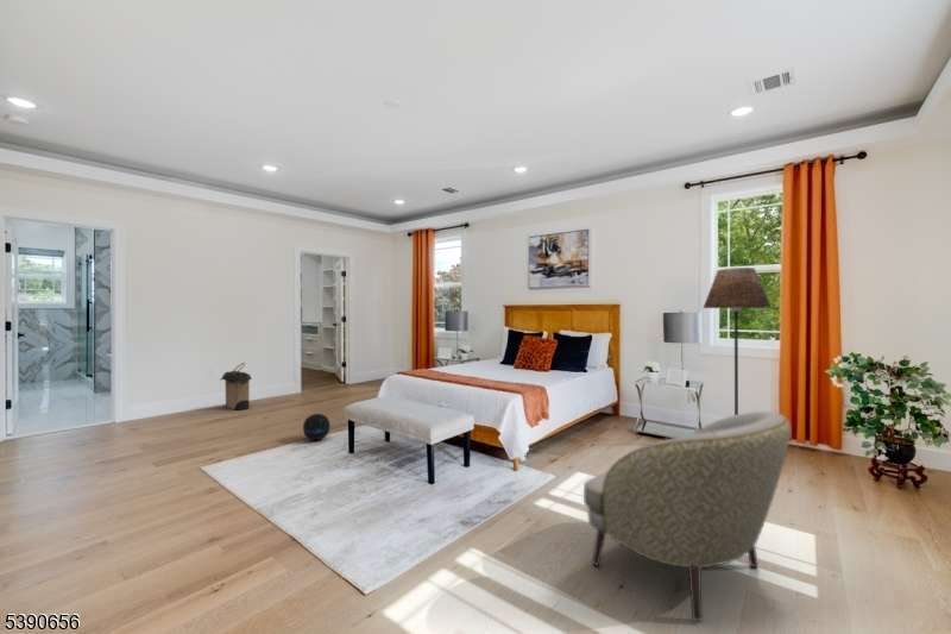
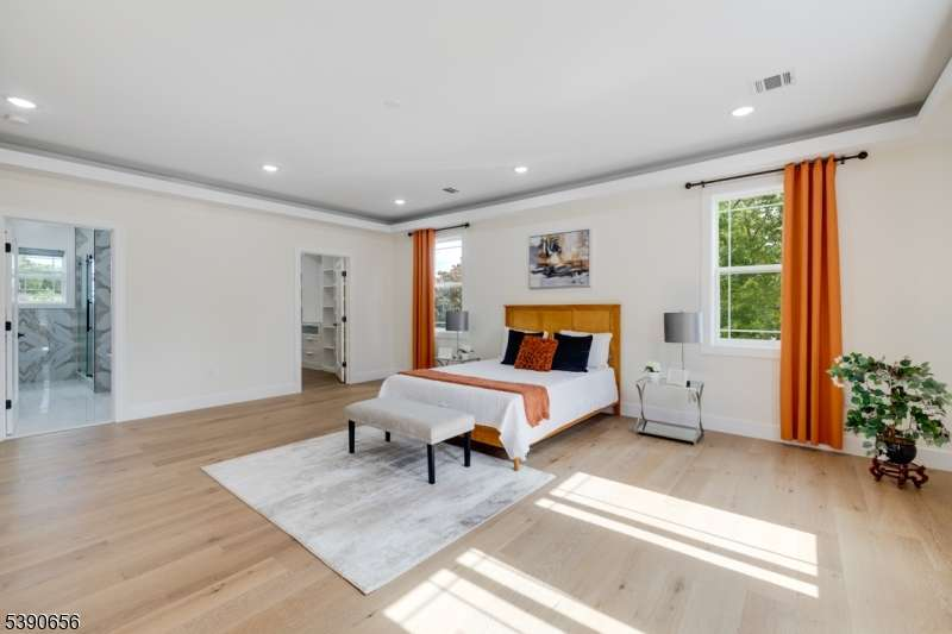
- ball [302,413,332,441]
- armchair [582,410,792,622]
- floor lamp [701,266,773,415]
- laundry hamper [219,362,253,412]
